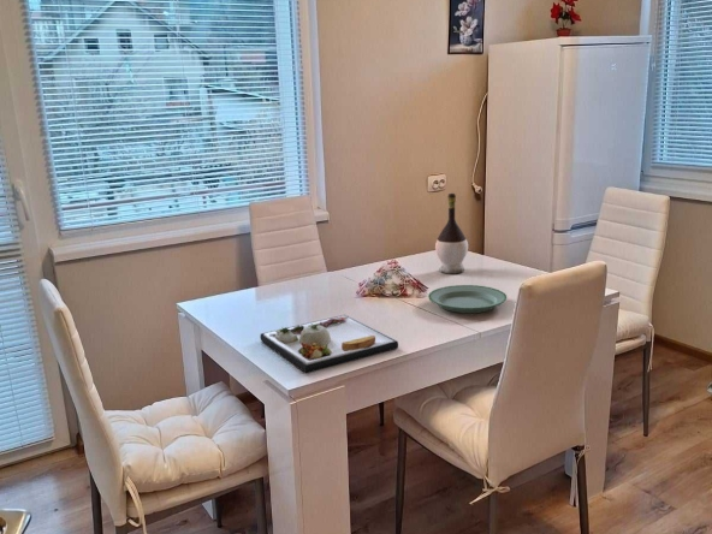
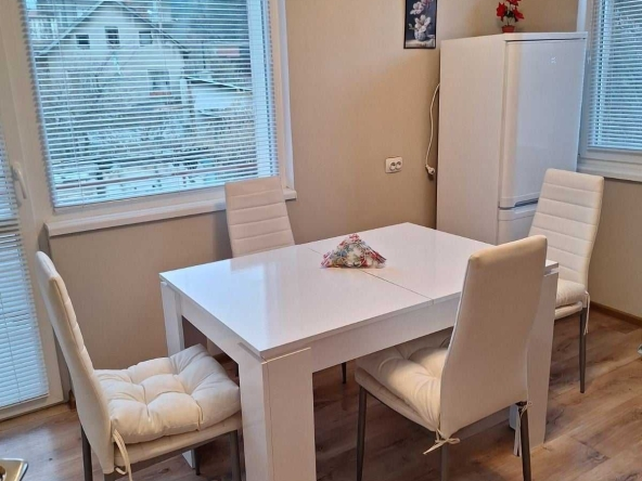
- dinner plate [259,314,399,374]
- wine bottle [434,192,469,274]
- plate [427,284,508,314]
